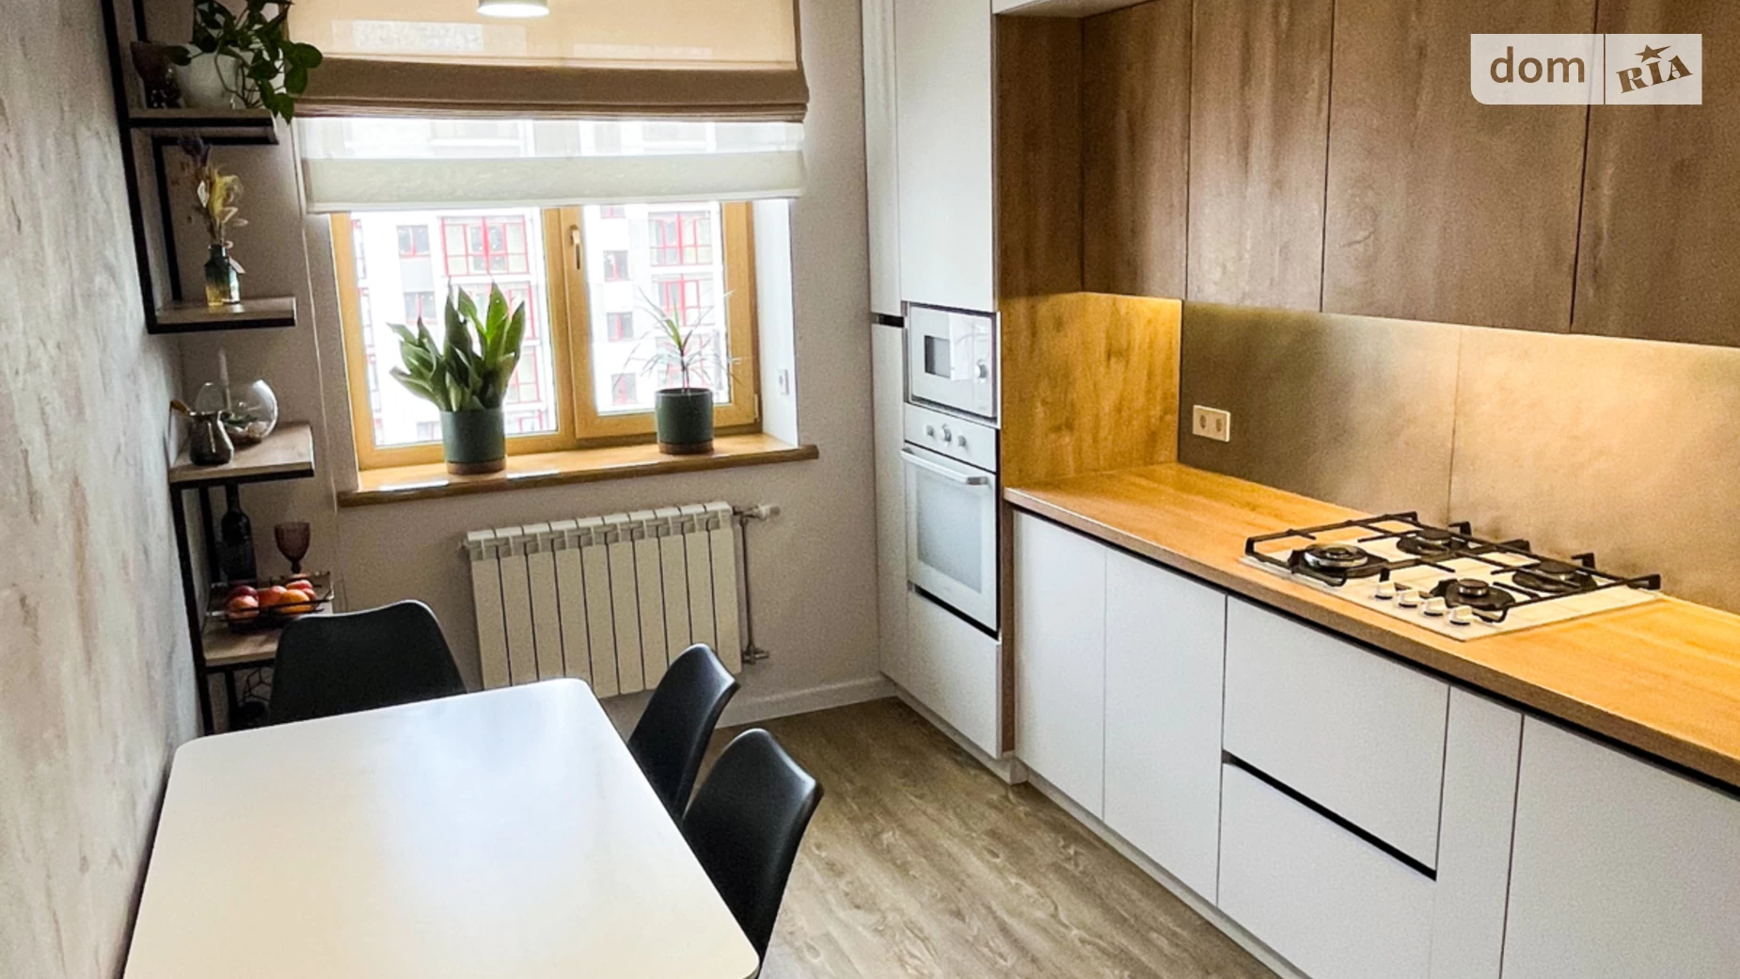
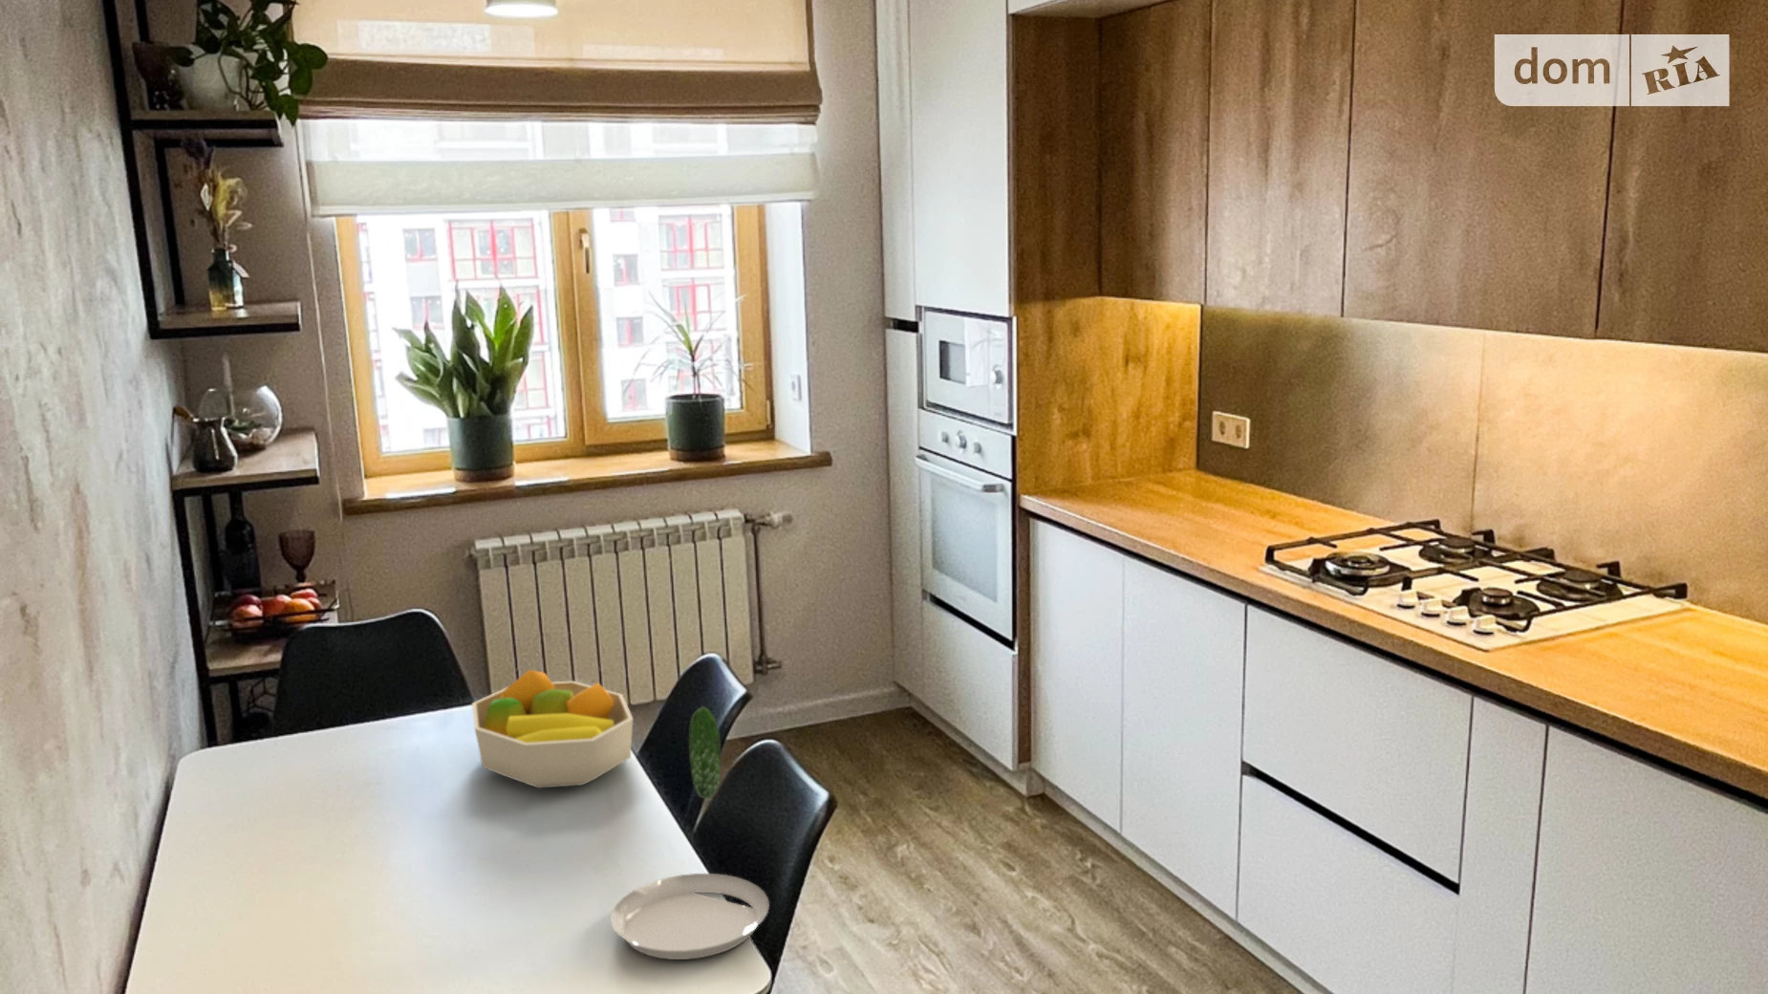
+ fruit bowl [471,669,634,789]
+ plate [610,706,770,960]
